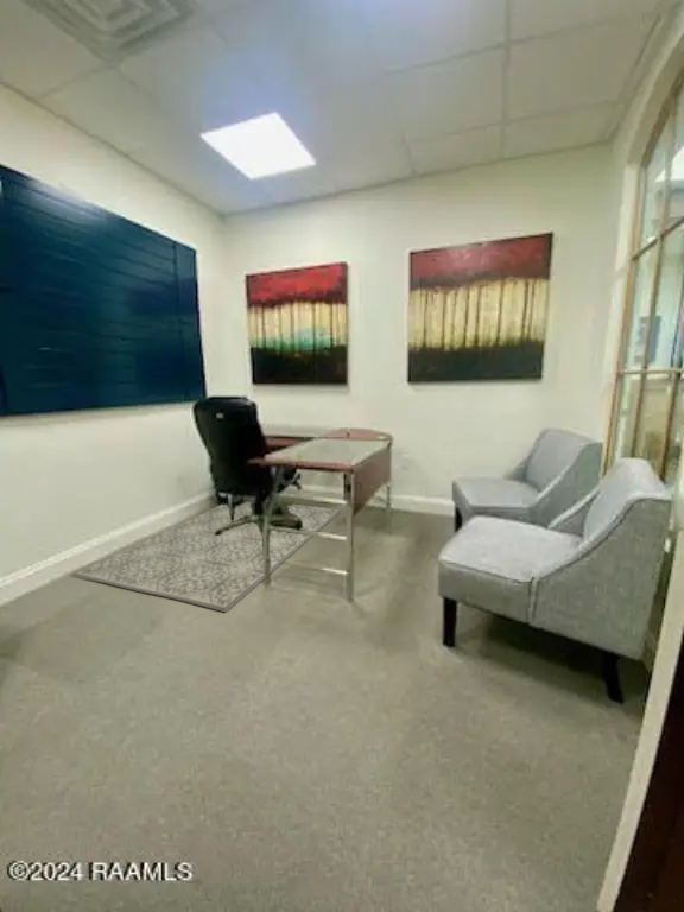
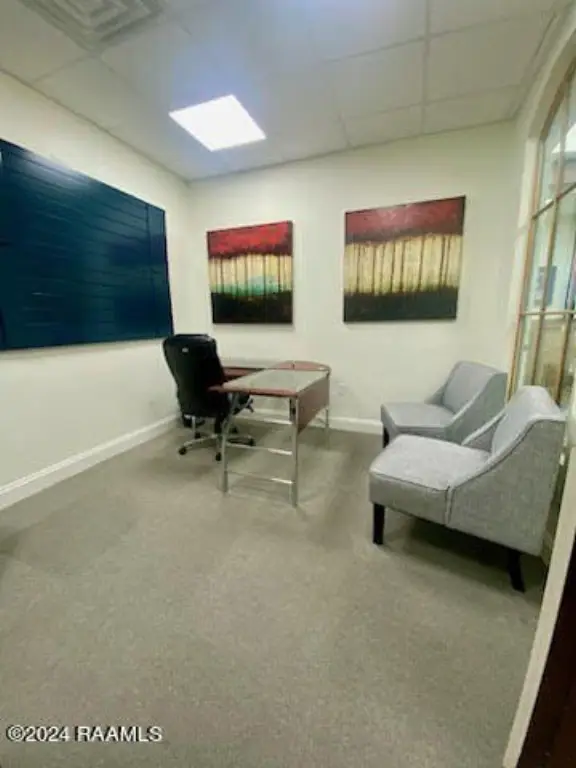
- rug [69,501,343,613]
